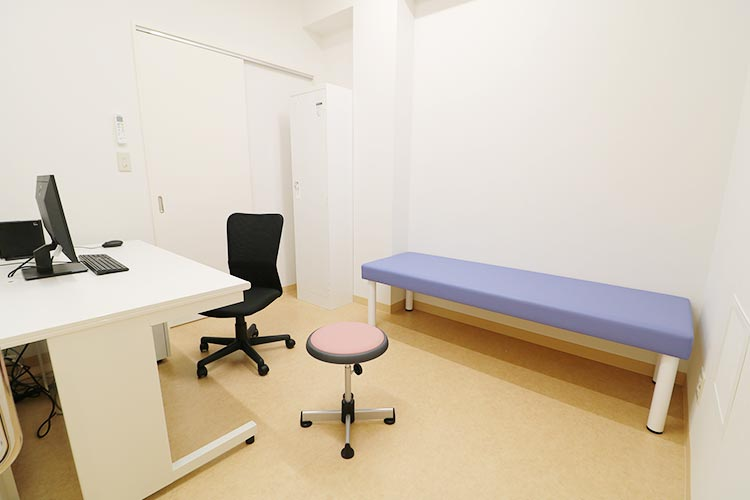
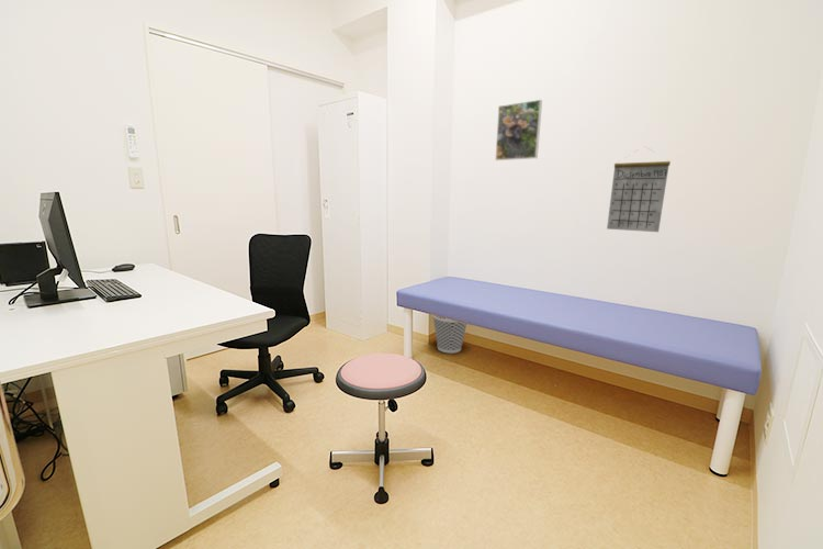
+ calendar [606,146,672,233]
+ wastebasket [431,314,467,355]
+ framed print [495,99,543,161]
